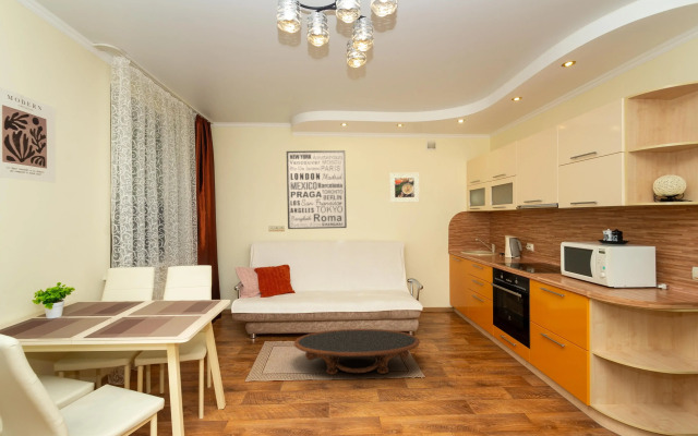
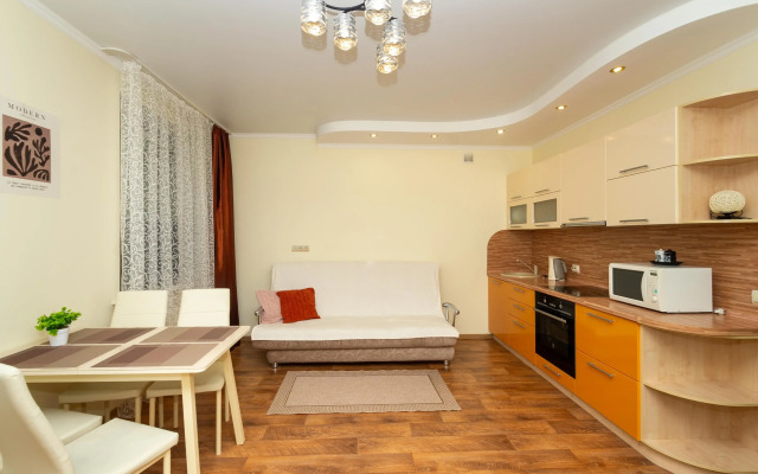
- coffee table [292,328,421,375]
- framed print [388,172,421,204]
- wall art [286,149,348,230]
